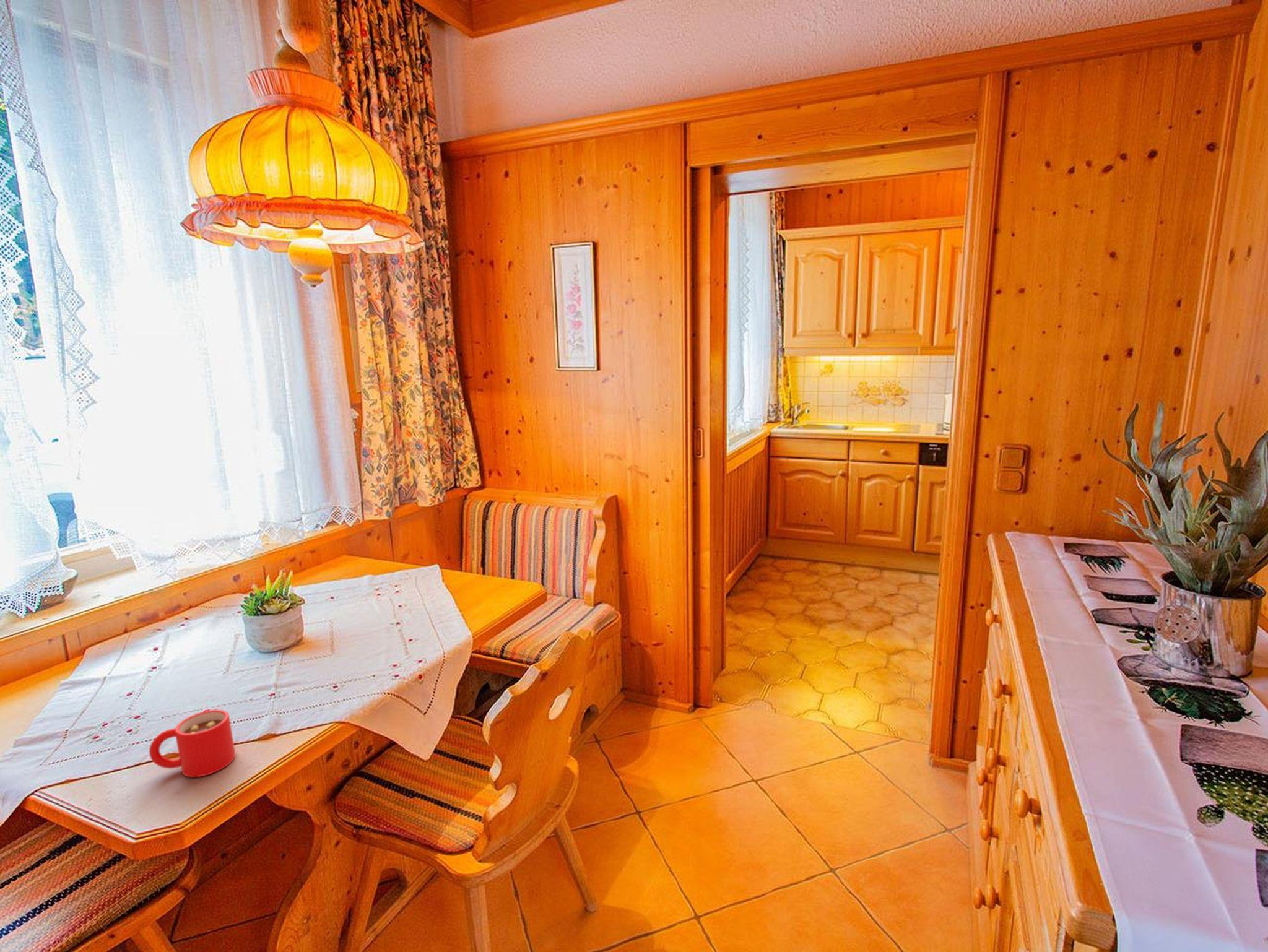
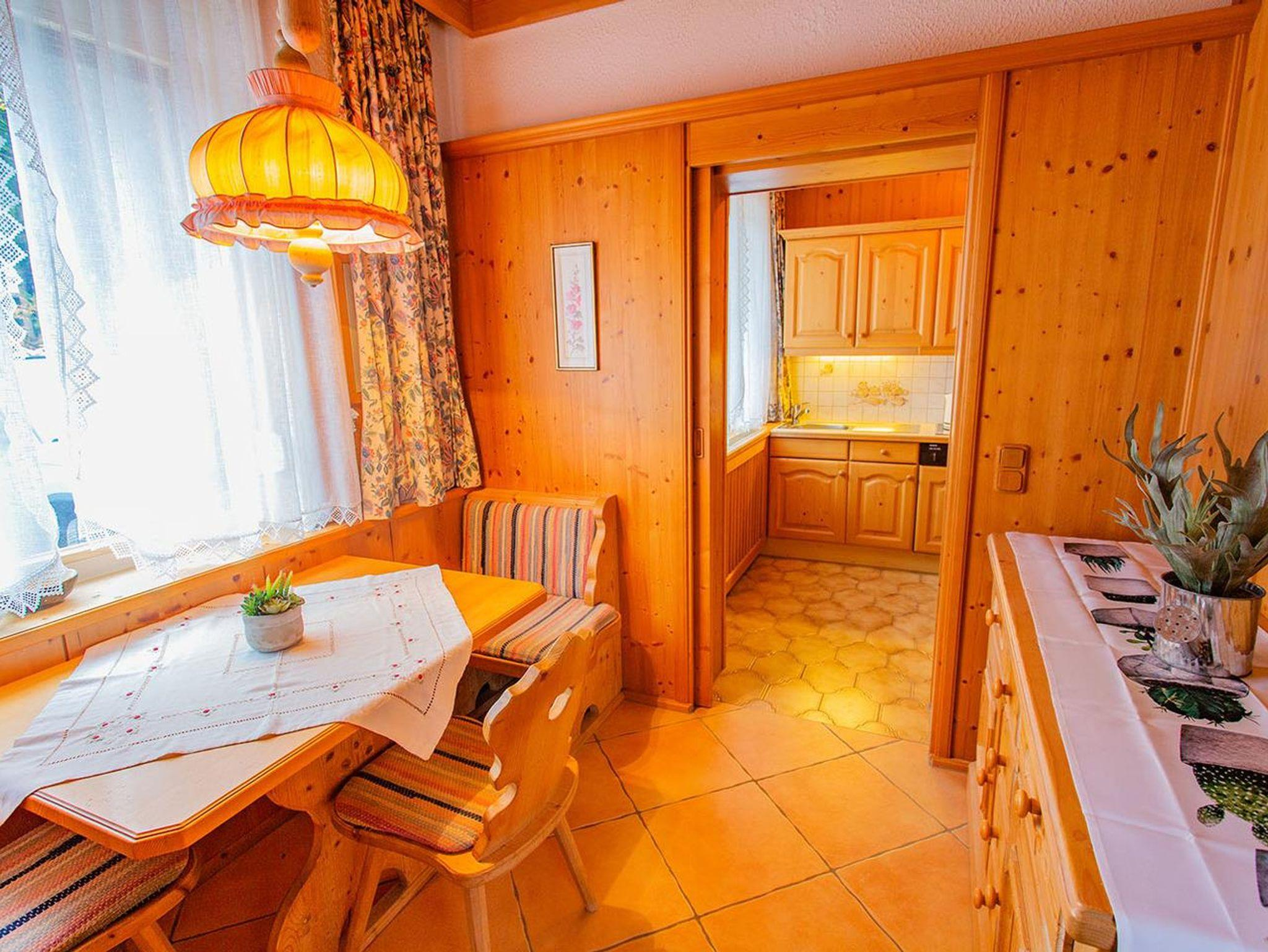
- mug [149,709,236,778]
